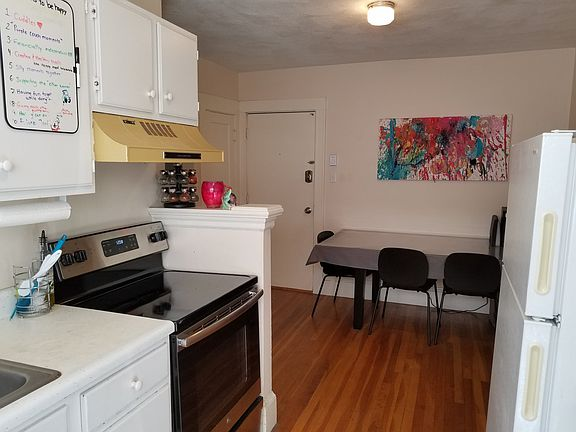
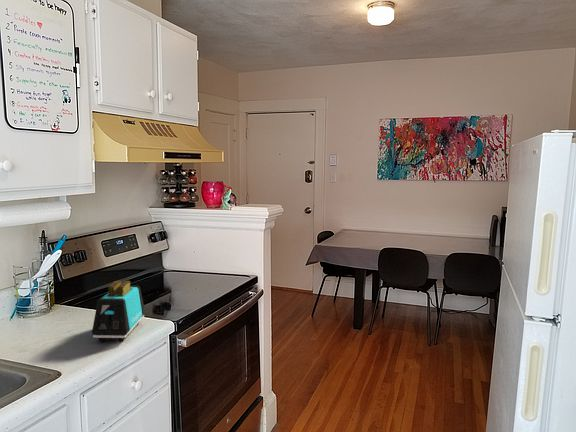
+ toaster [91,280,146,343]
